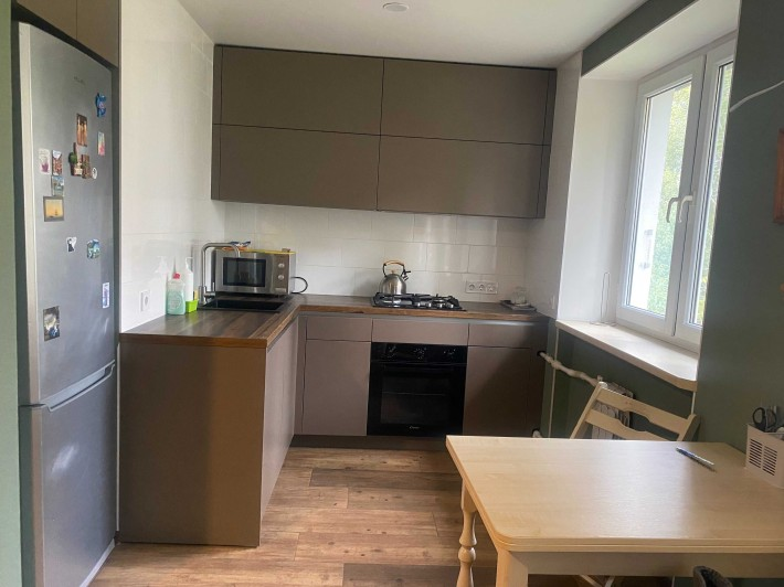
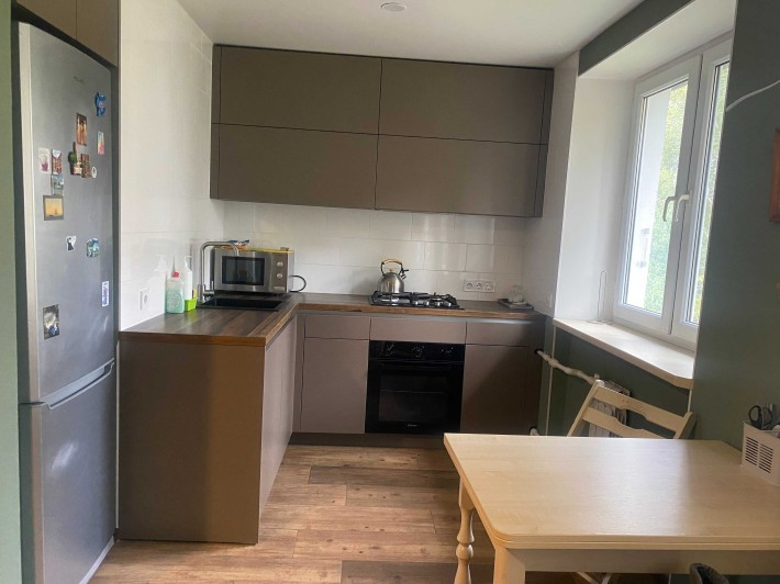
- pen [675,446,717,468]
